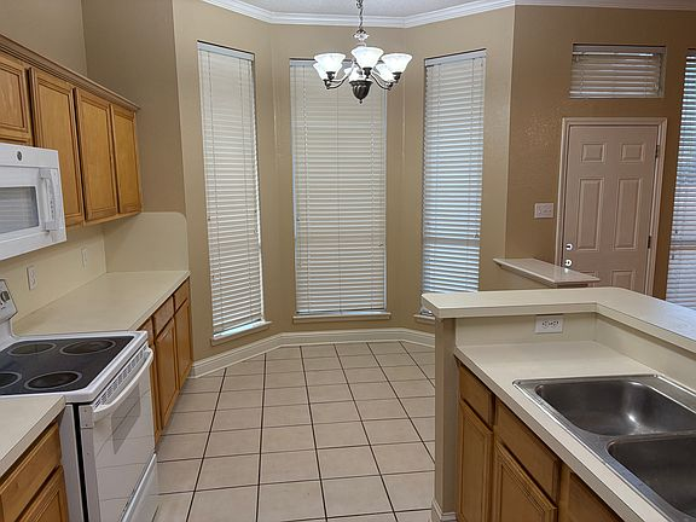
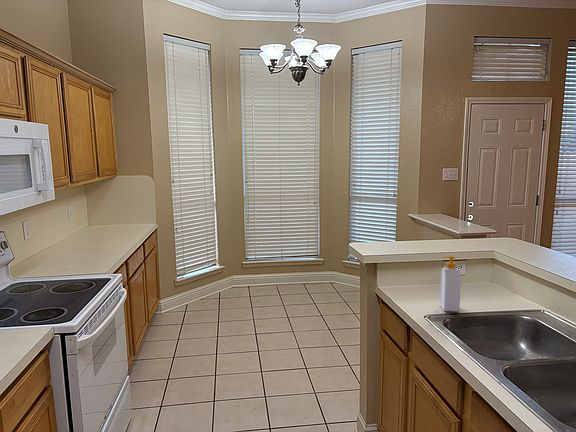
+ soap bottle [439,255,462,313]
